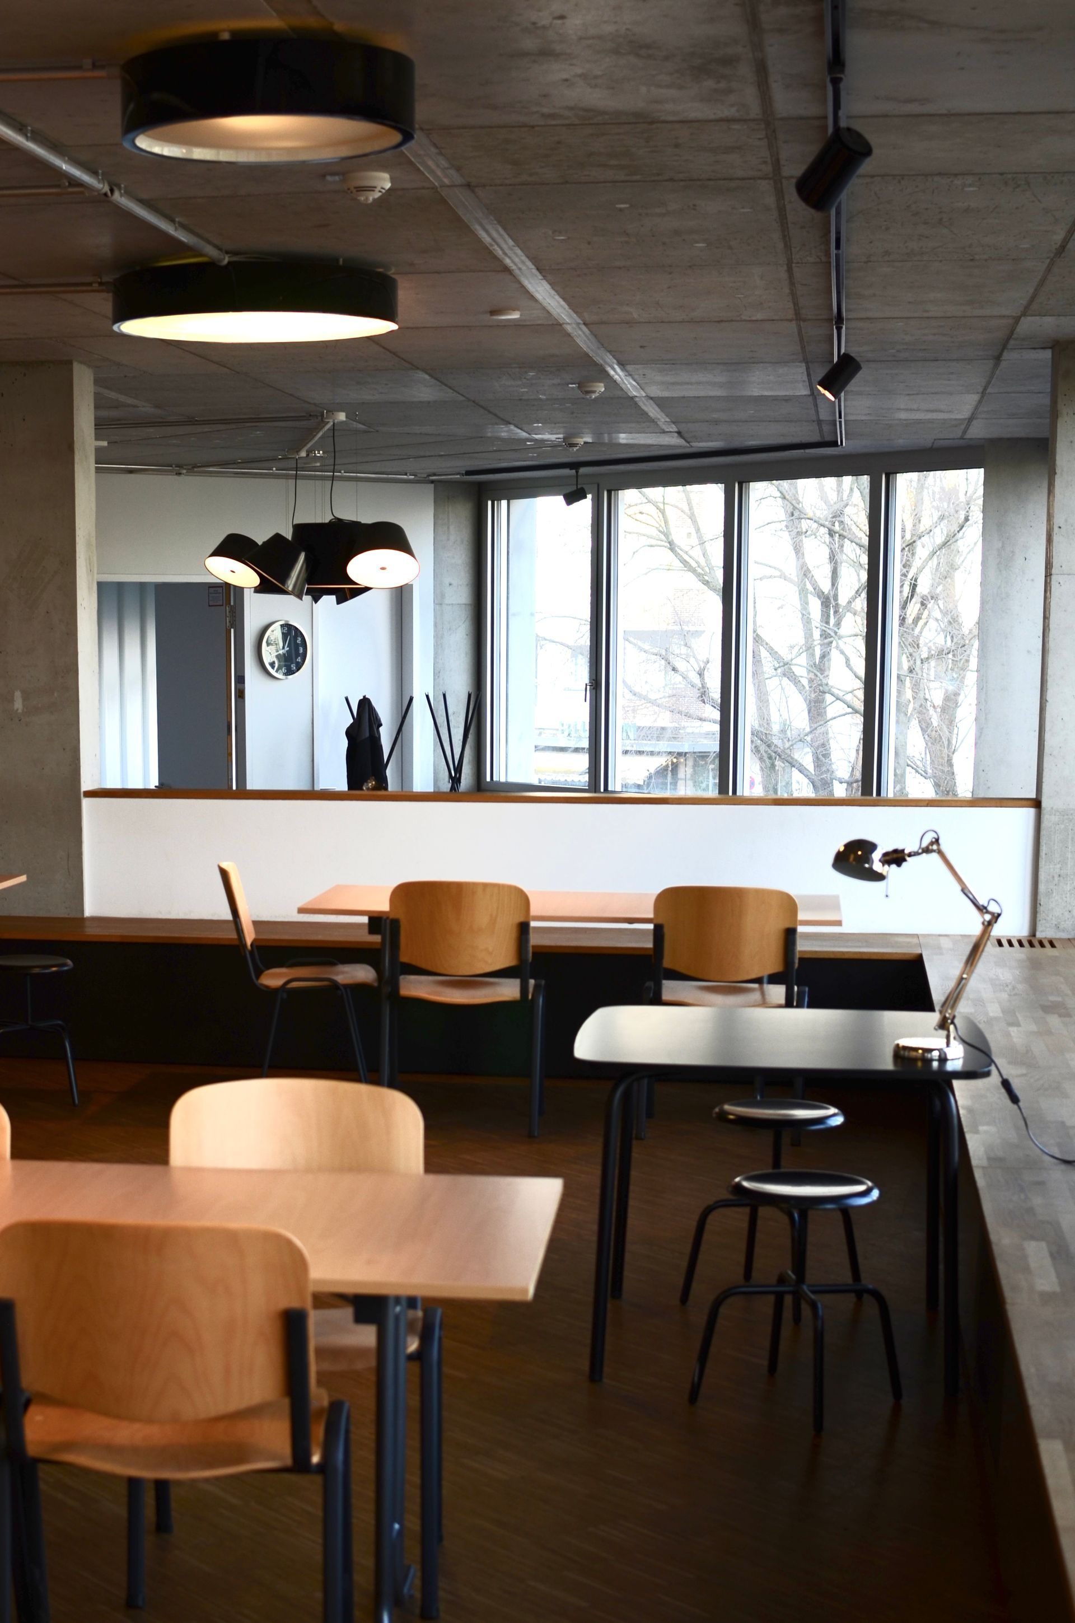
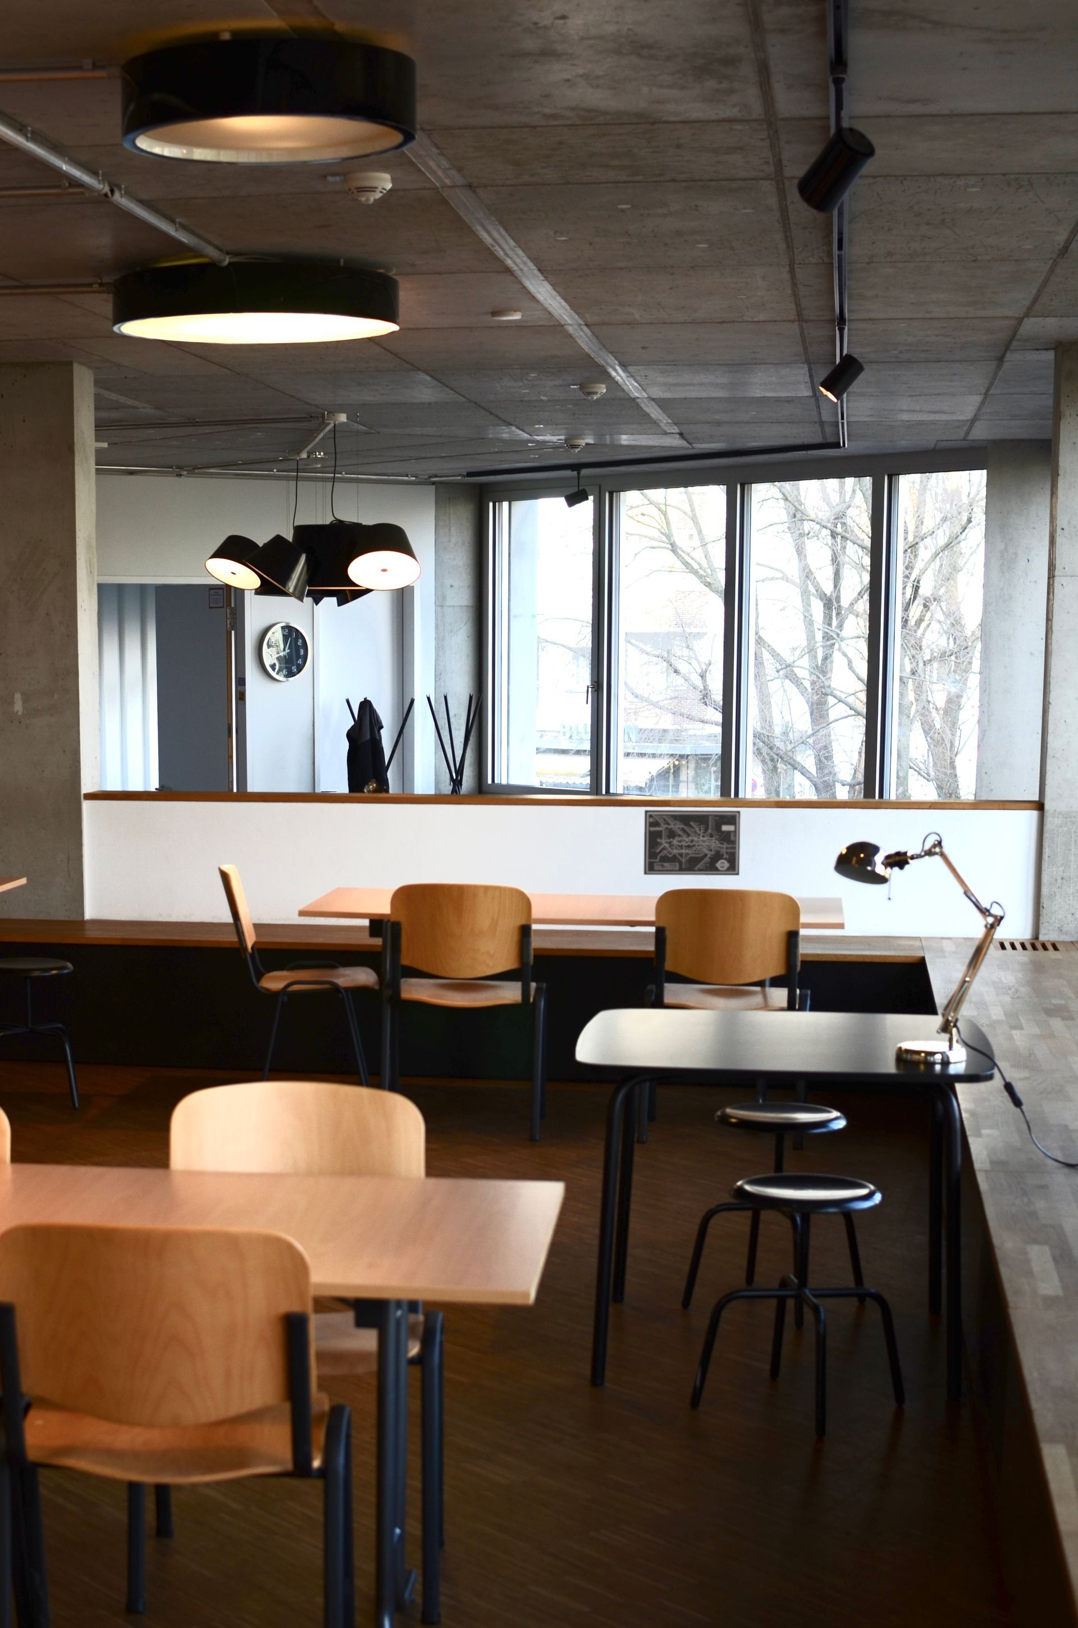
+ wall art [644,810,741,876]
